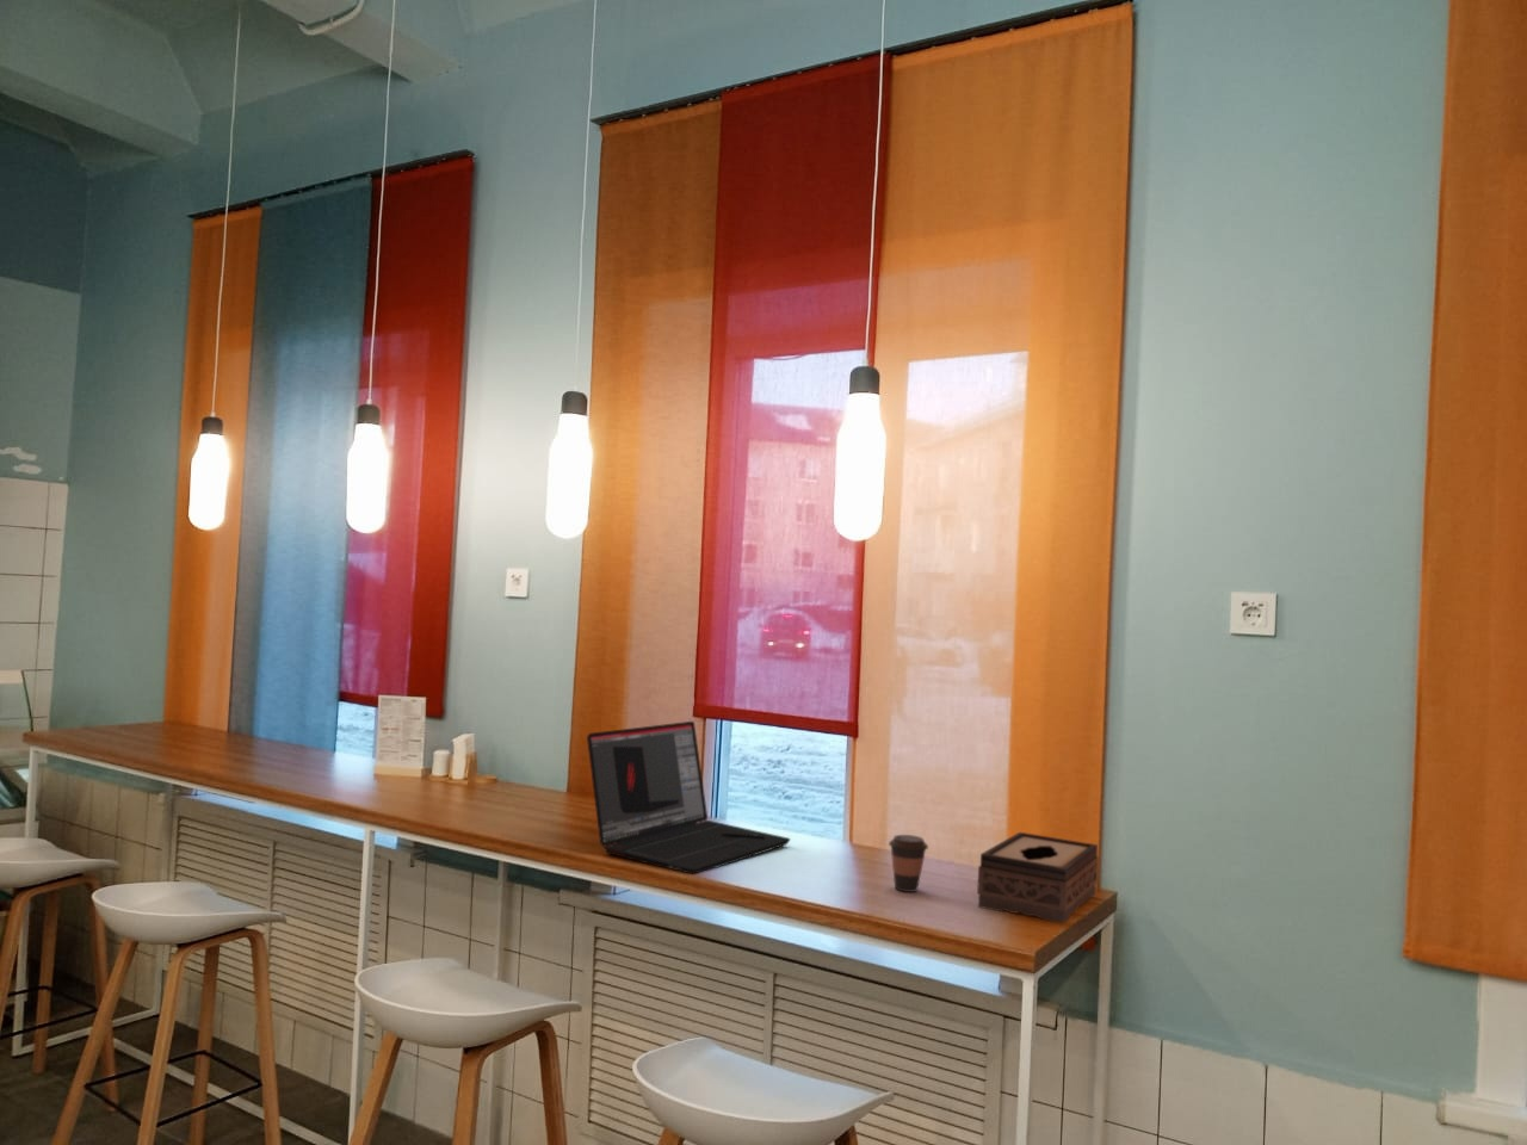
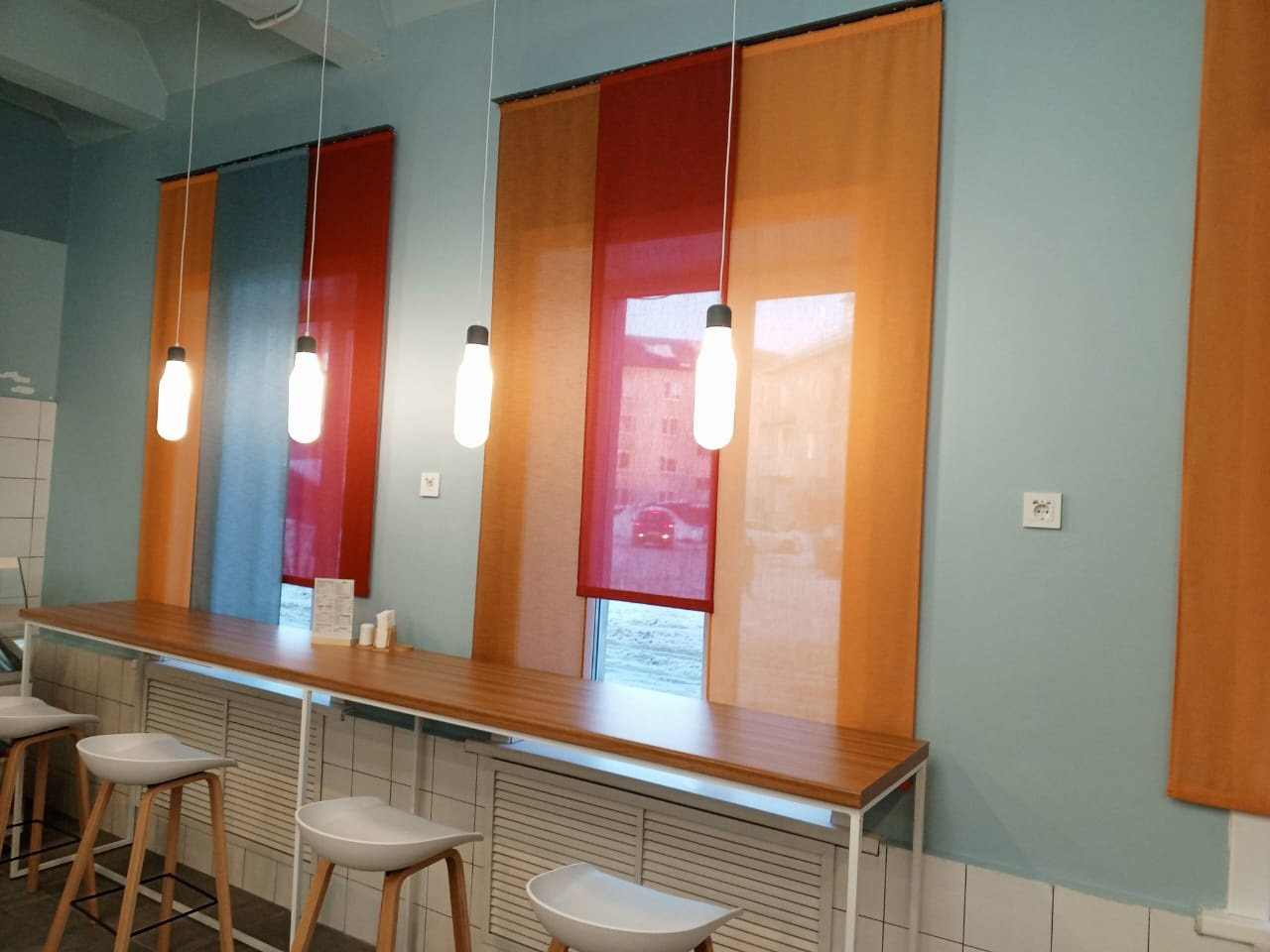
- laptop [586,720,792,874]
- coffee cup [887,833,929,894]
- tissue box [976,831,1100,925]
